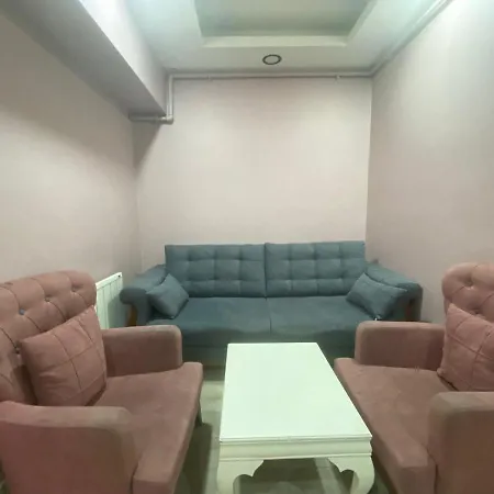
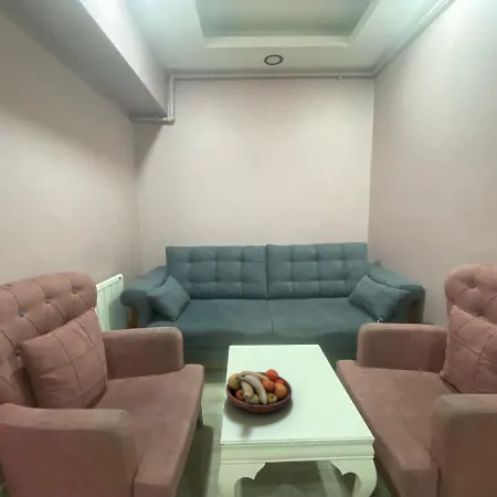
+ fruit bowl [225,368,293,414]
